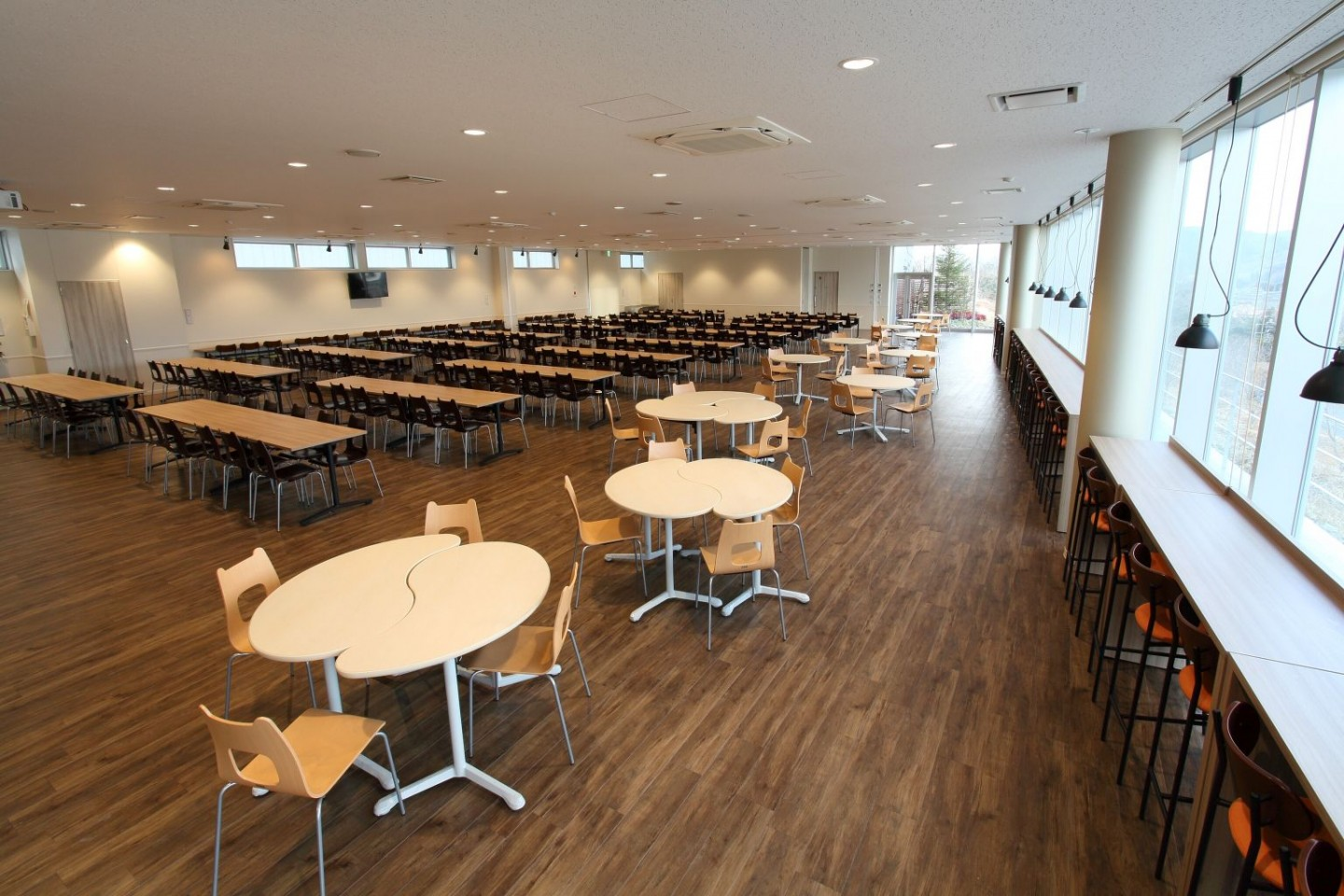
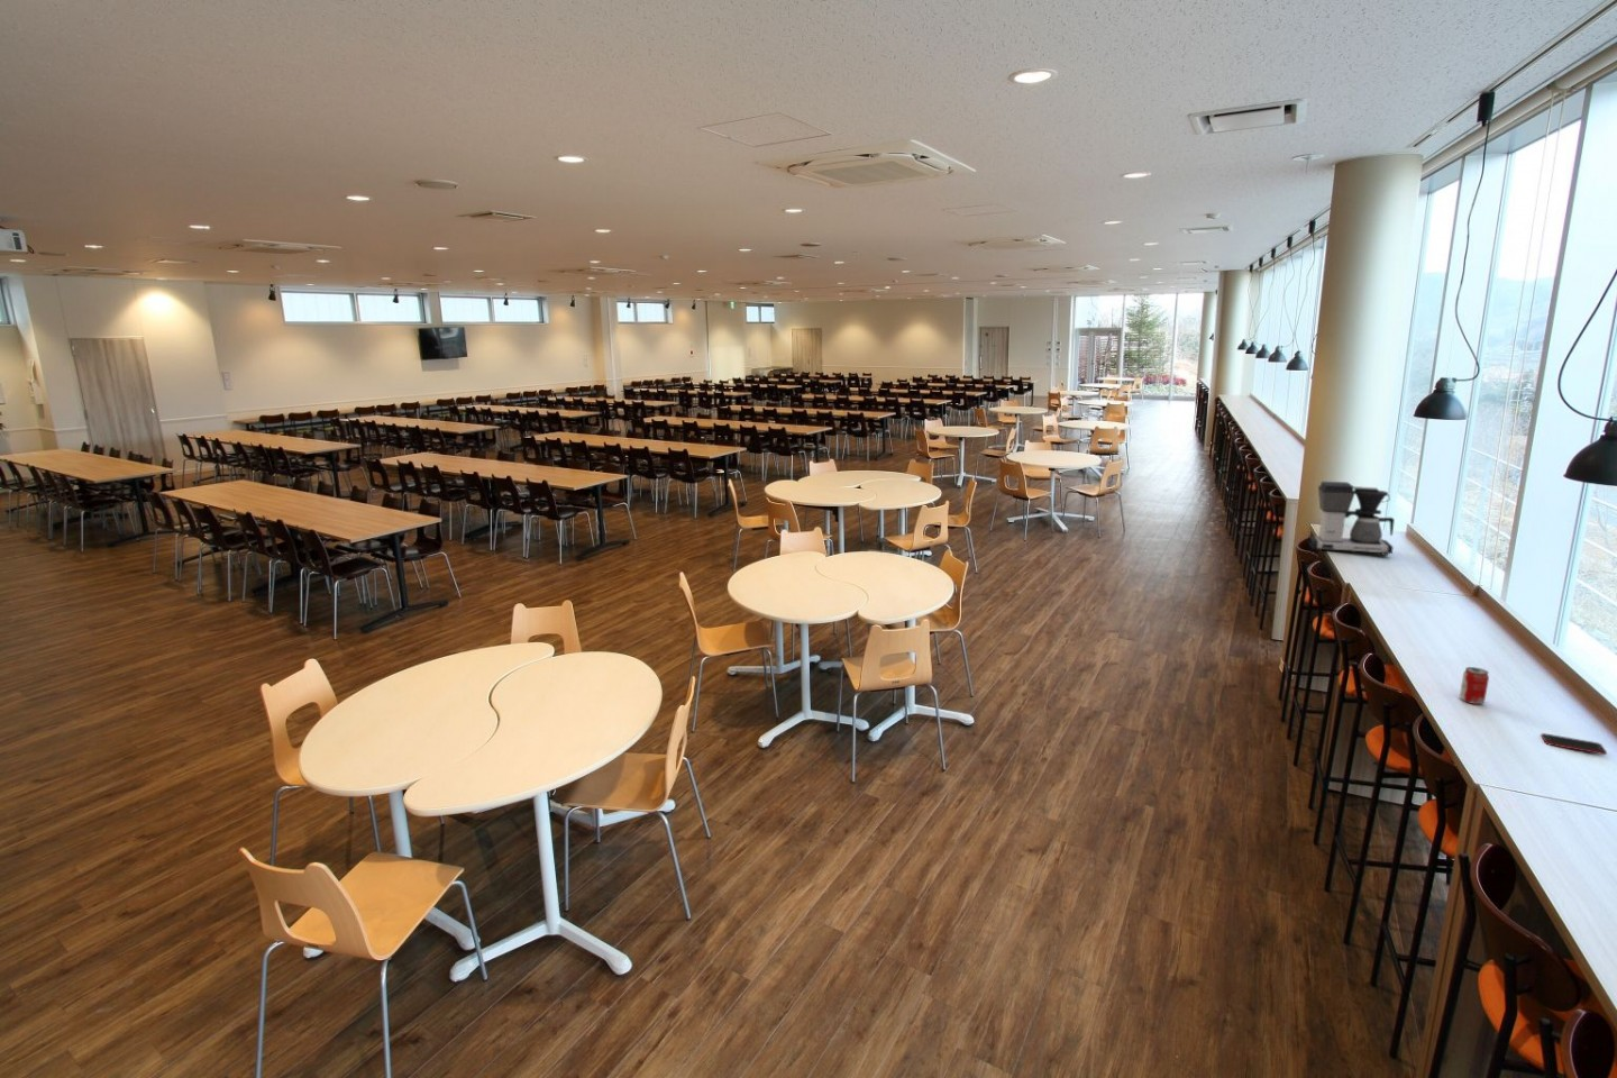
+ beverage can [1458,665,1491,705]
+ coffee maker [1307,480,1396,557]
+ cell phone [1541,733,1609,756]
